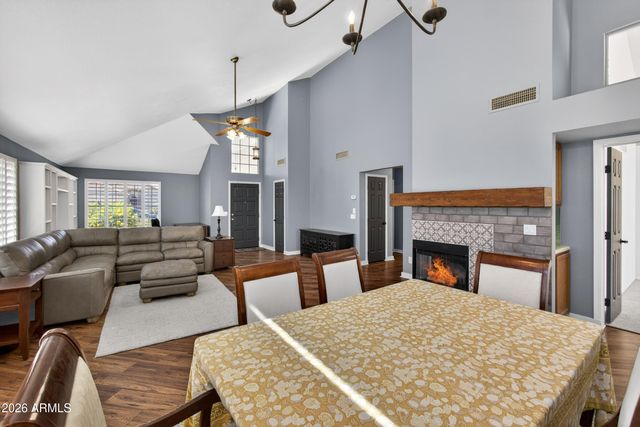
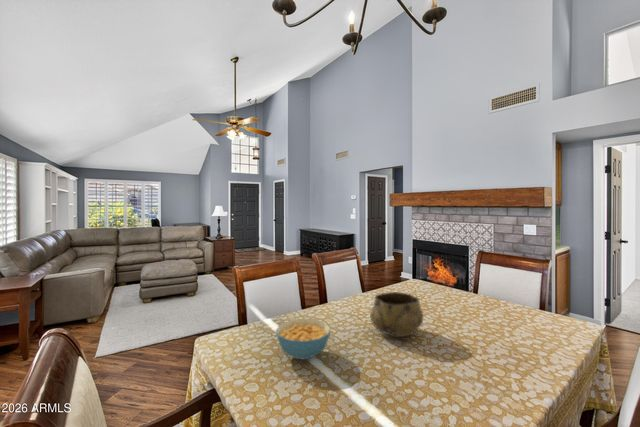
+ cereal bowl [275,318,332,361]
+ decorative bowl [369,291,424,338]
